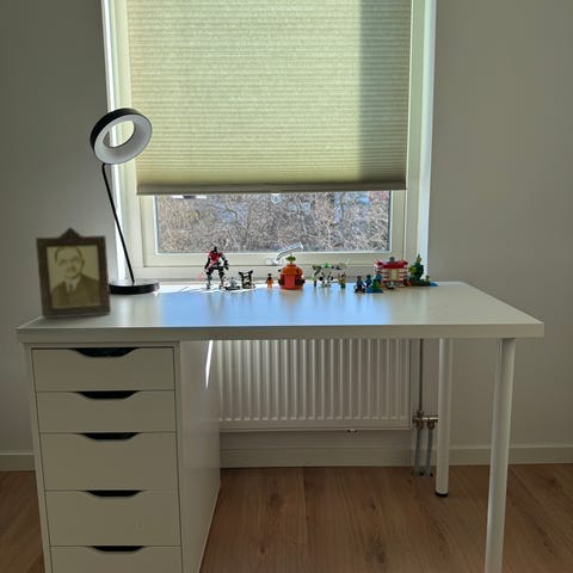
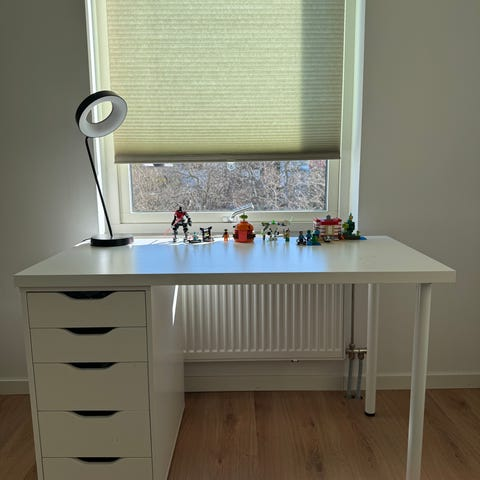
- photo frame [35,226,112,319]
